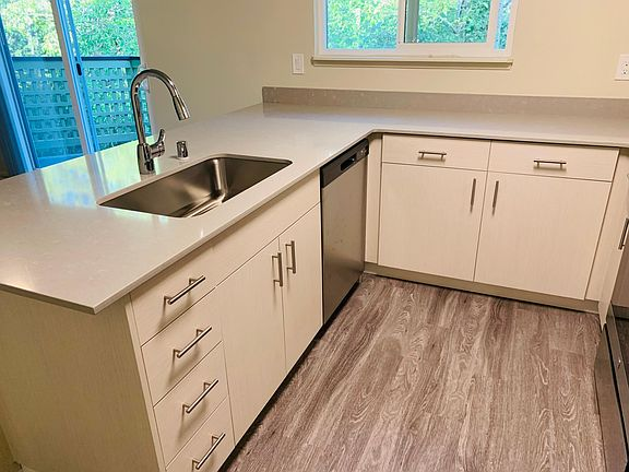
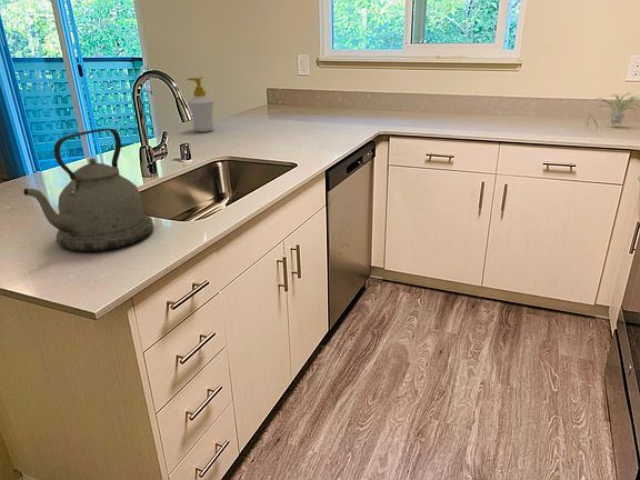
+ soap bottle [187,76,216,133]
+ plant [584,92,640,129]
+ kettle [22,128,154,252]
